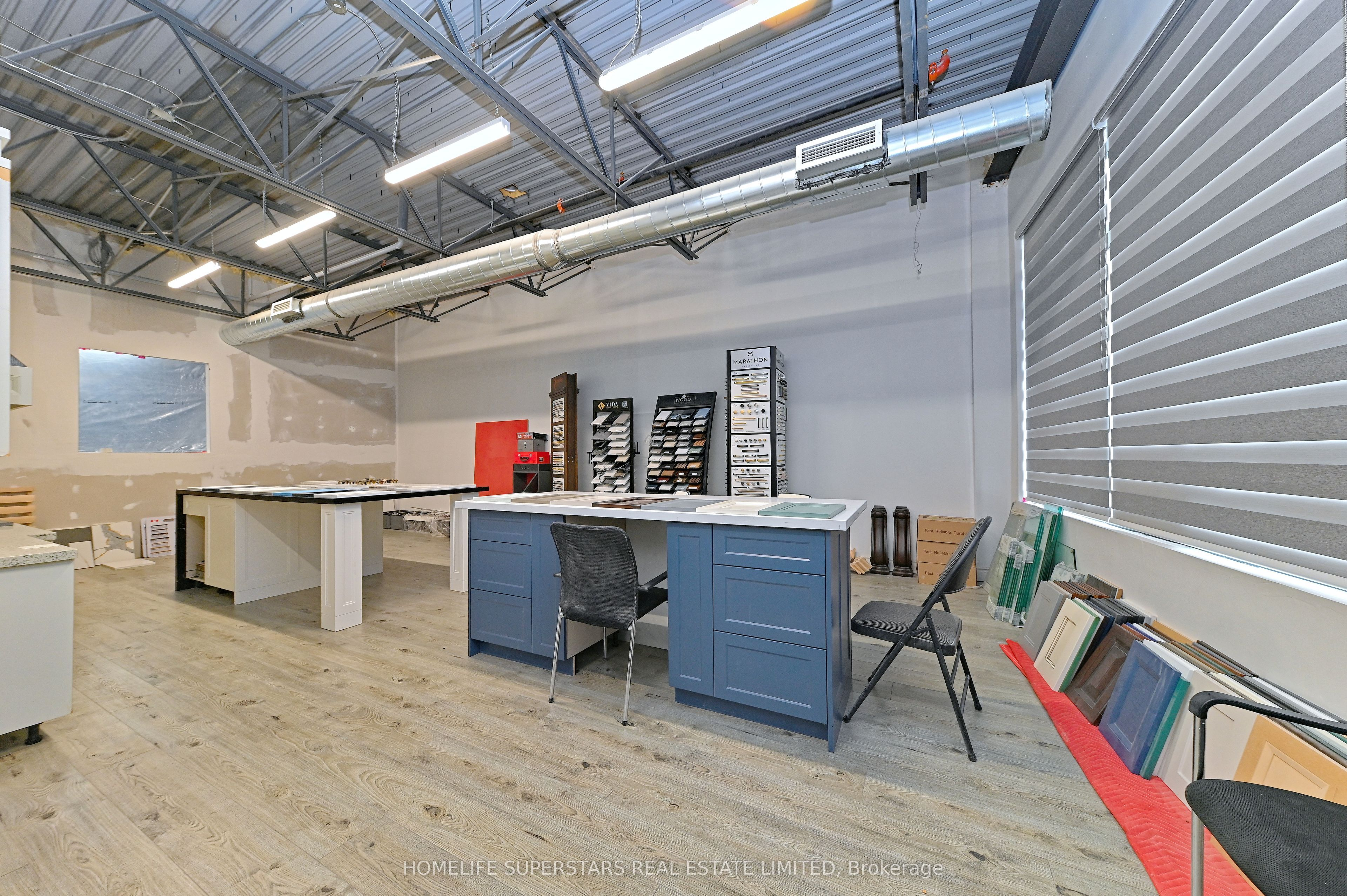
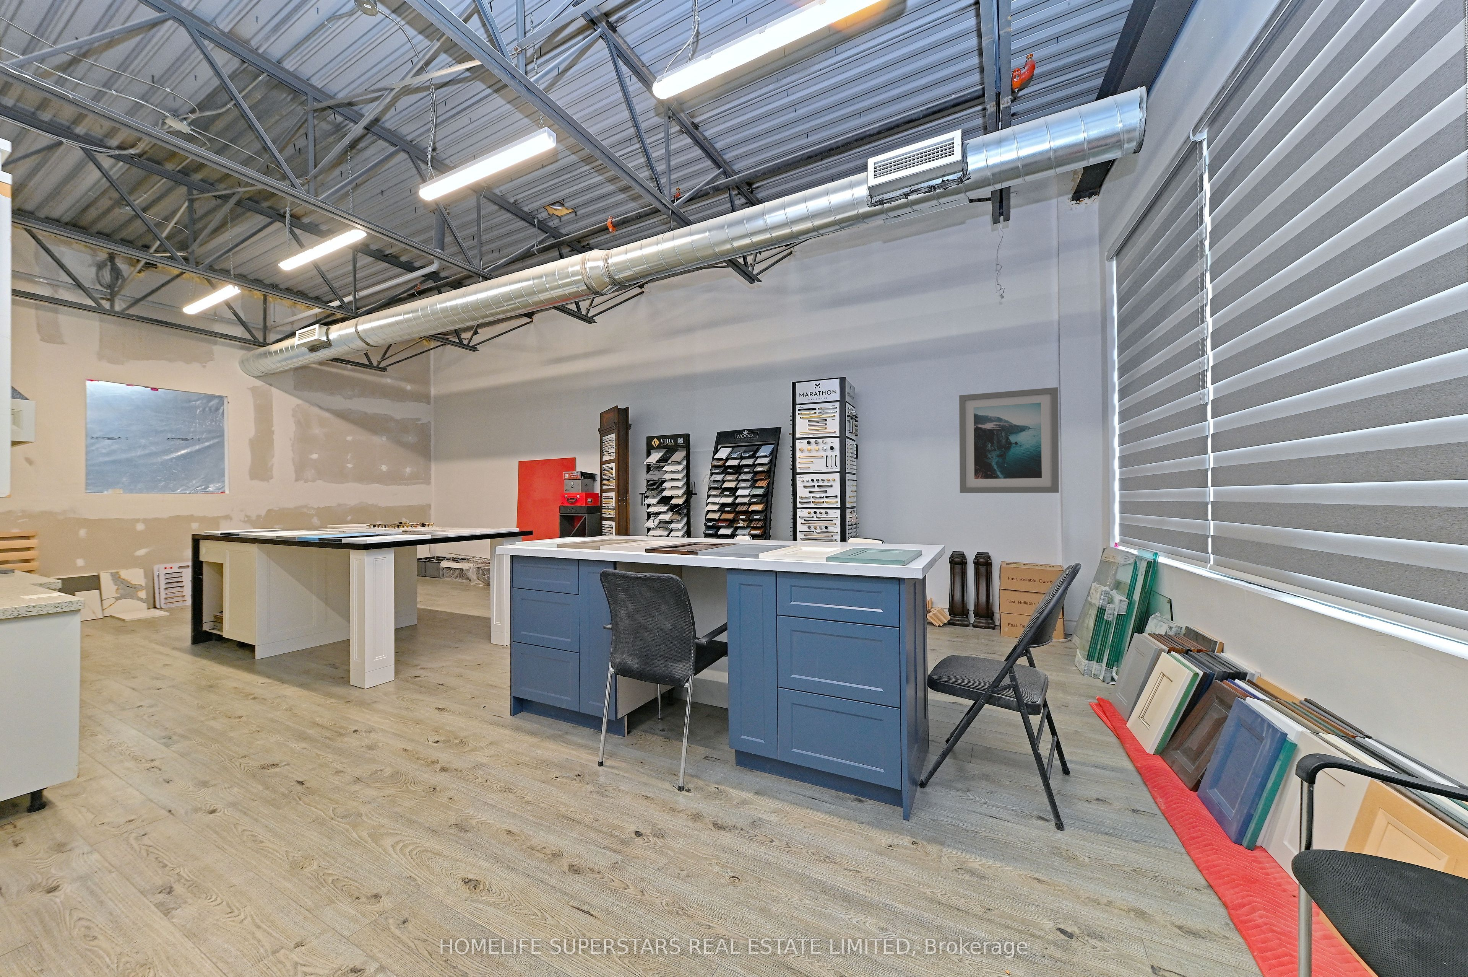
+ wall art [959,387,1059,493]
